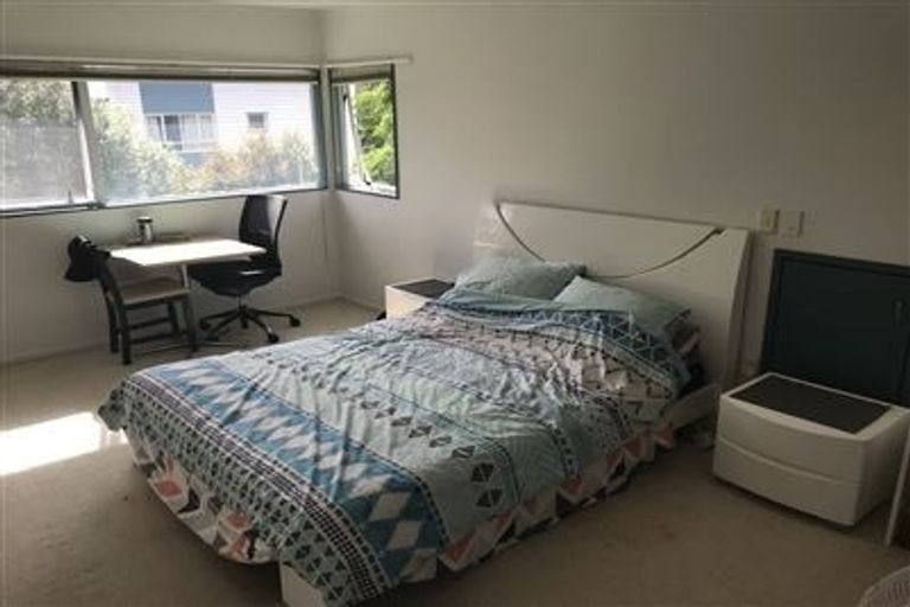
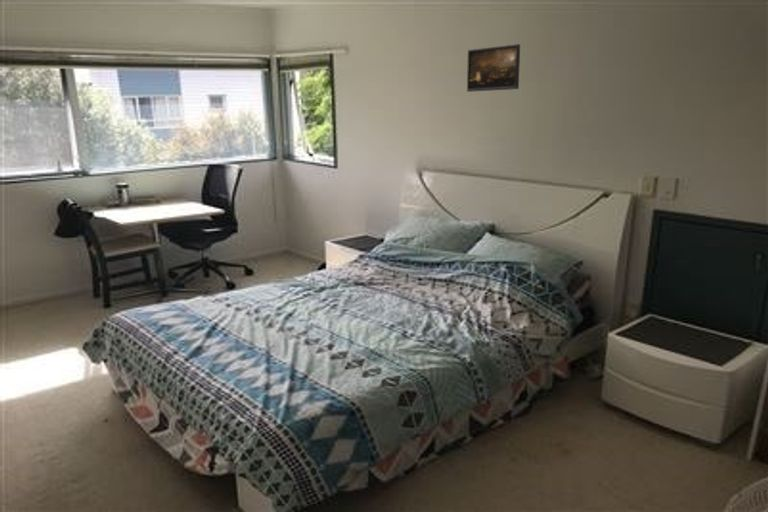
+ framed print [466,43,521,93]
